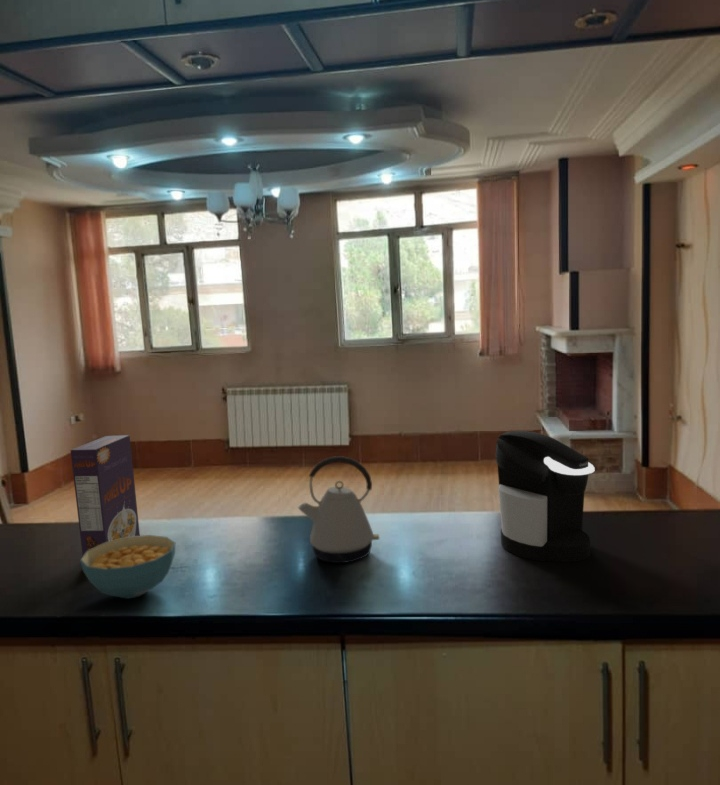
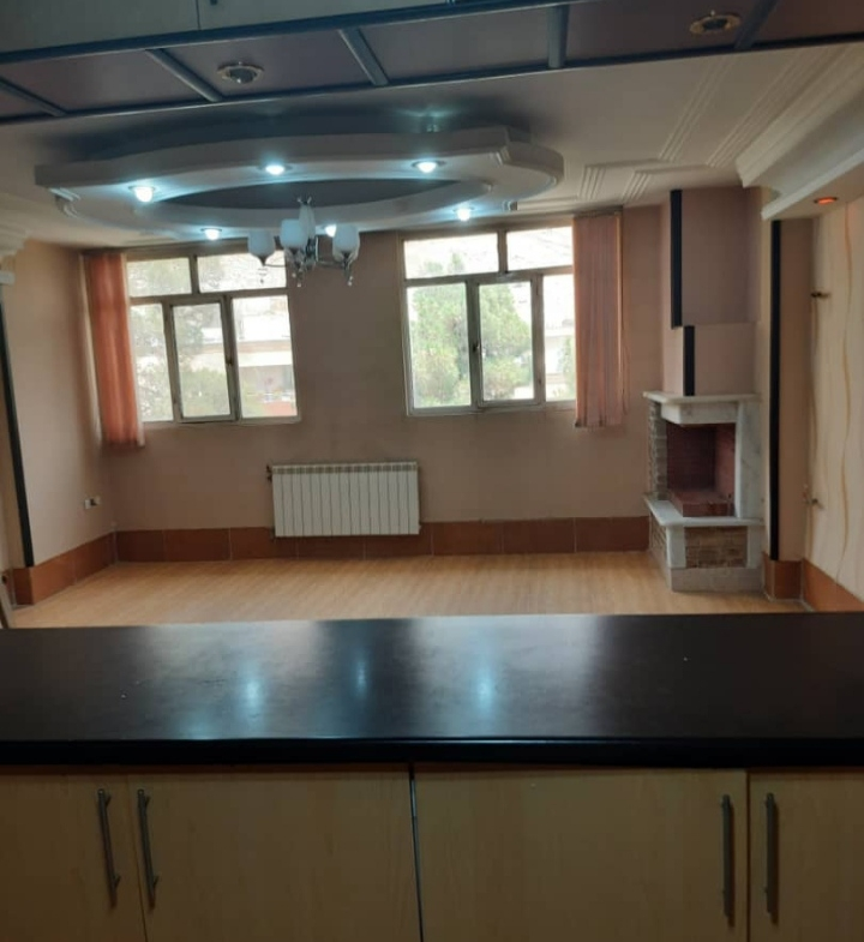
- kettle [297,455,380,564]
- cereal box [70,434,141,557]
- cereal bowl [79,534,176,600]
- coffee maker [494,430,596,563]
